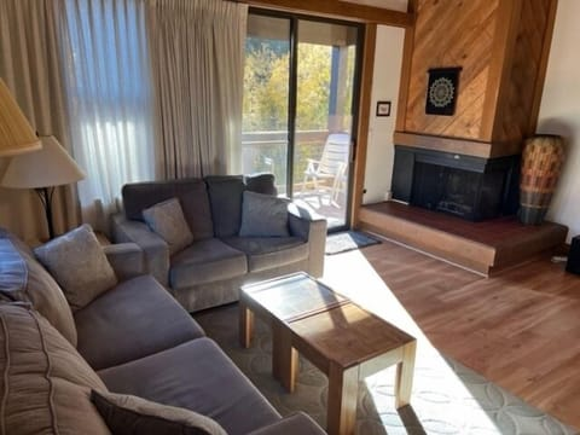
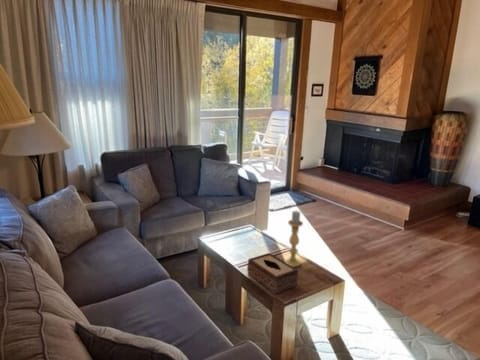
+ candle holder [284,210,304,268]
+ tissue box [246,252,299,295]
